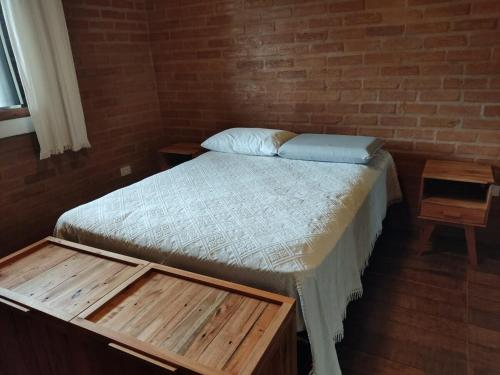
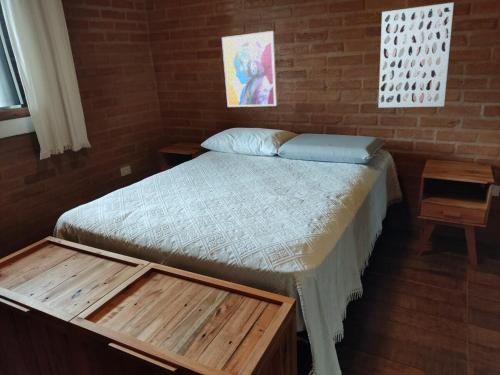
+ wall art [221,30,278,108]
+ wall art [378,2,455,109]
